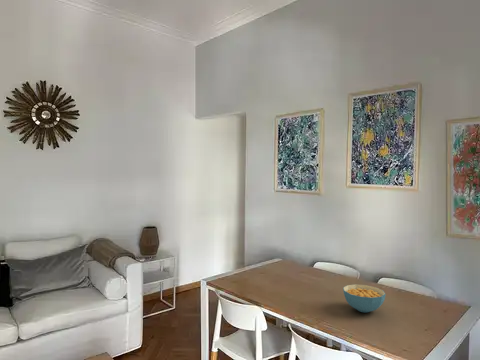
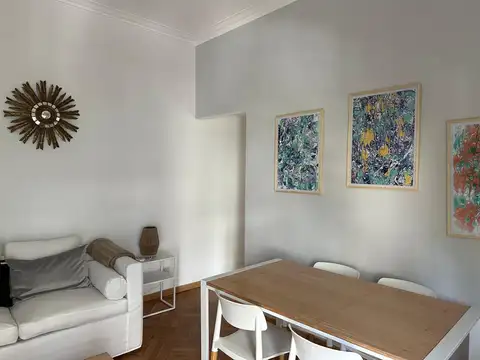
- cereal bowl [342,283,387,314]
